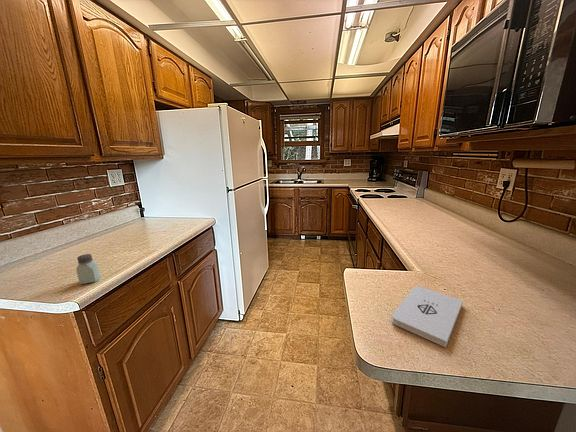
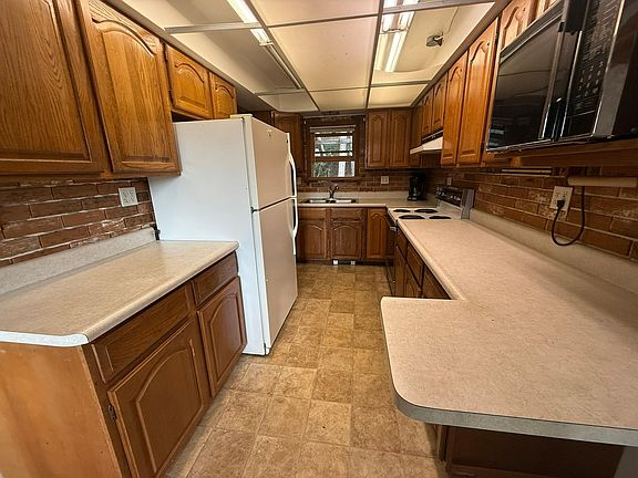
- notepad [391,285,464,348]
- saltshaker [76,253,101,285]
